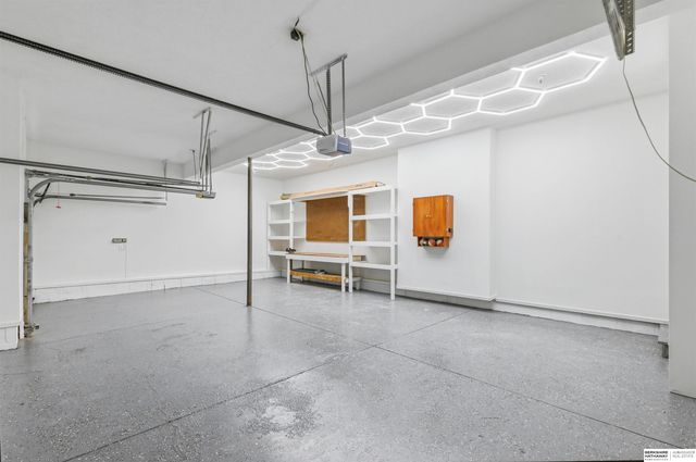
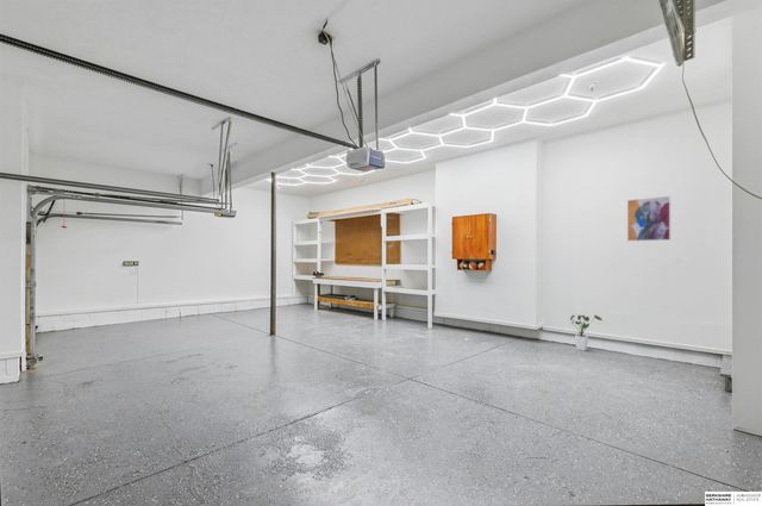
+ house plant [569,314,604,352]
+ wall art [626,195,672,243]
